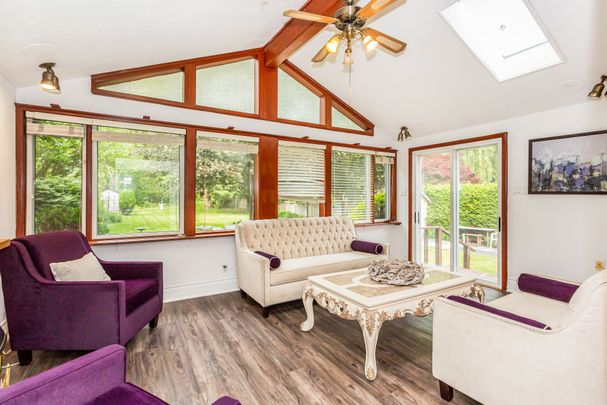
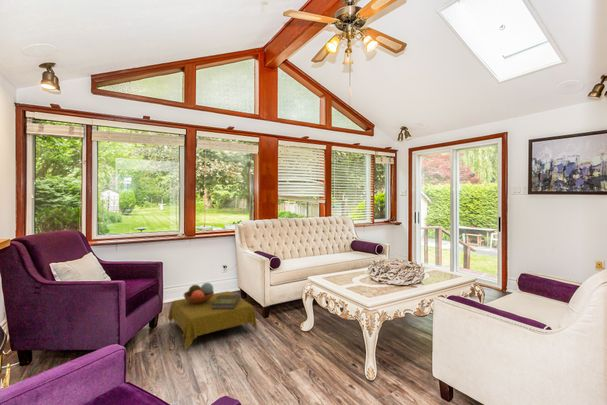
+ side table [166,282,258,350]
